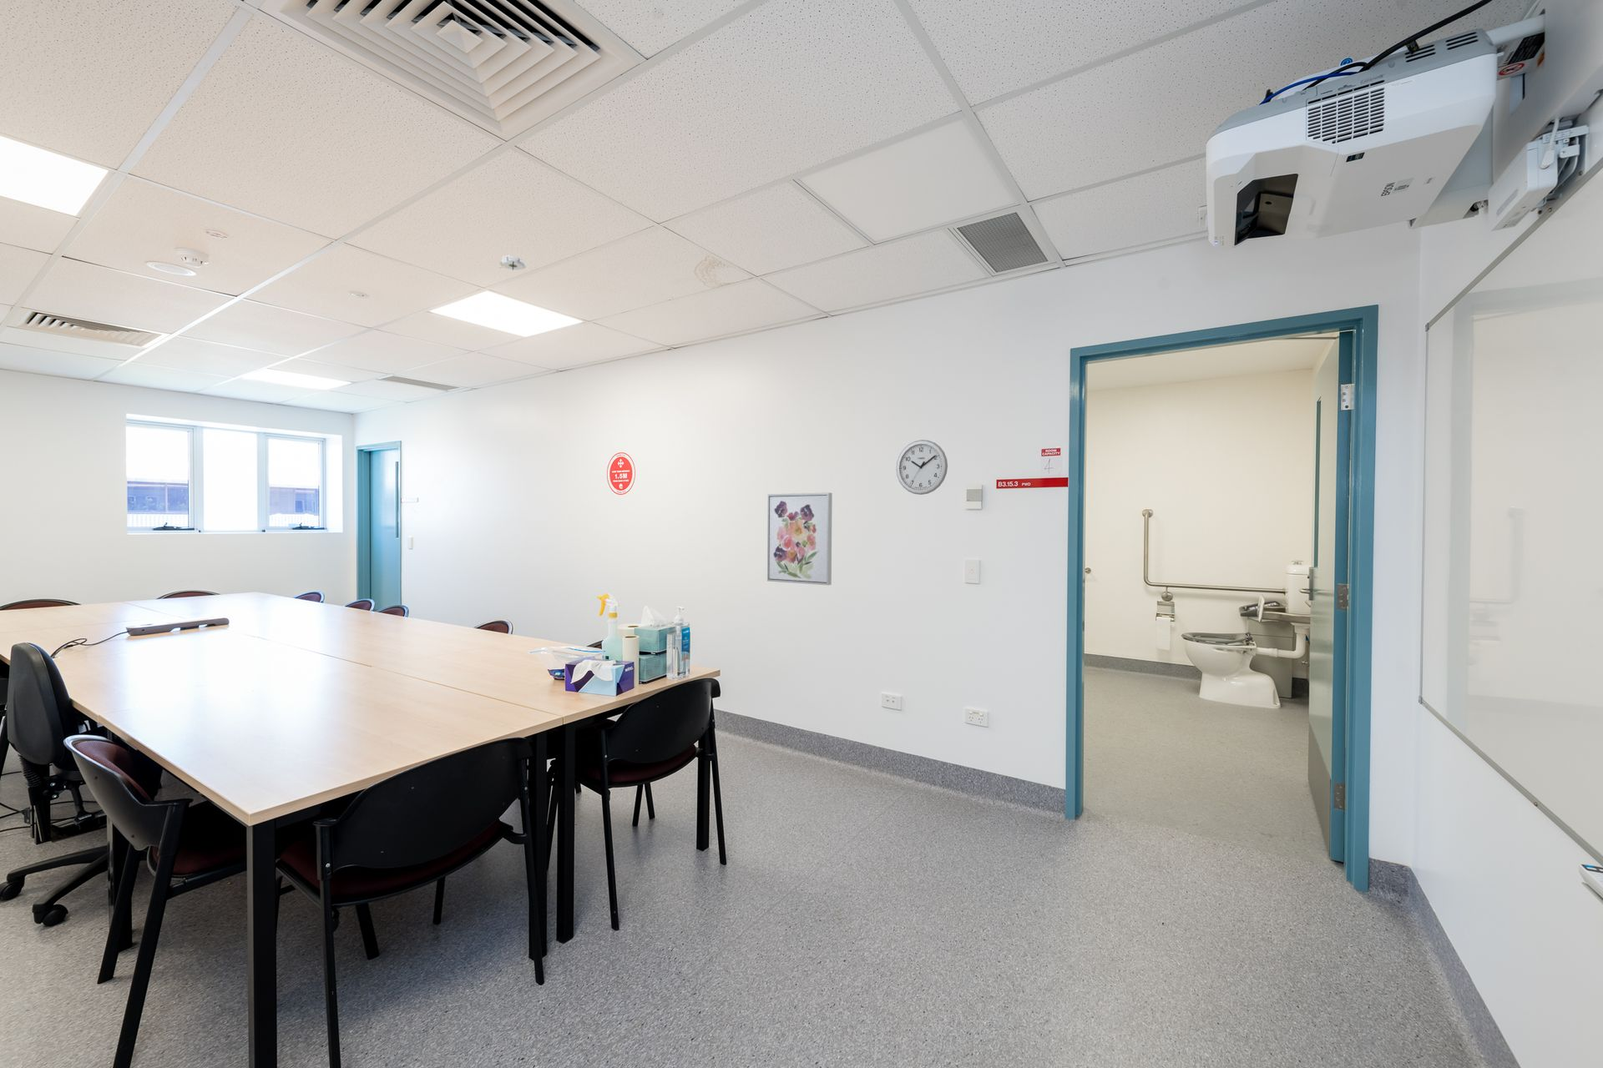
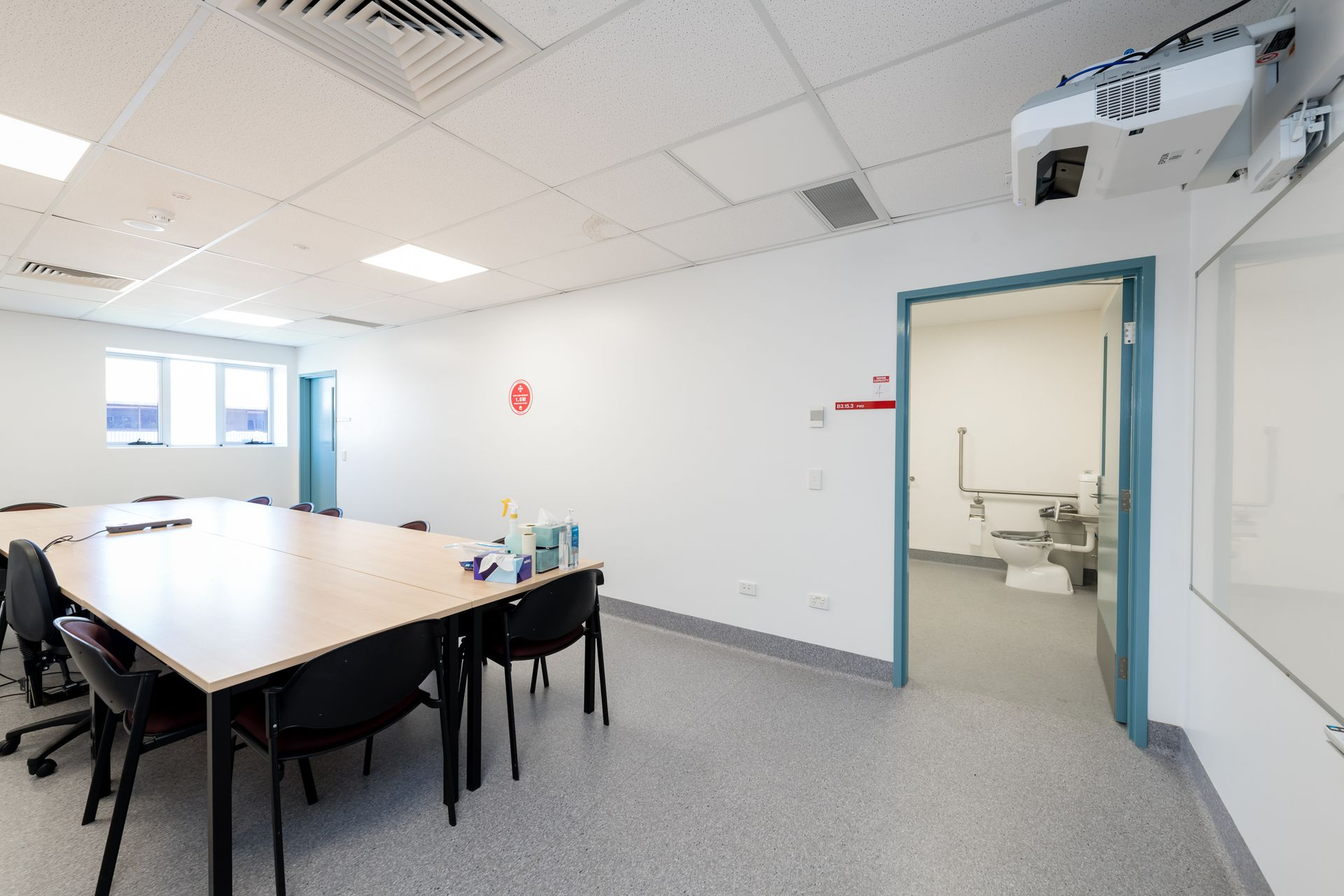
- smoke detector [500,255,527,271]
- wall clock [895,439,948,496]
- wall art [767,492,834,585]
